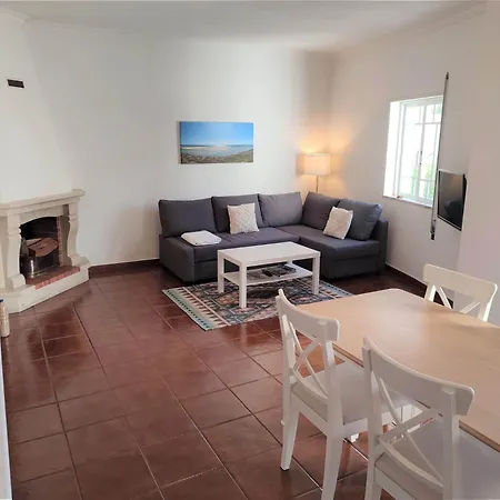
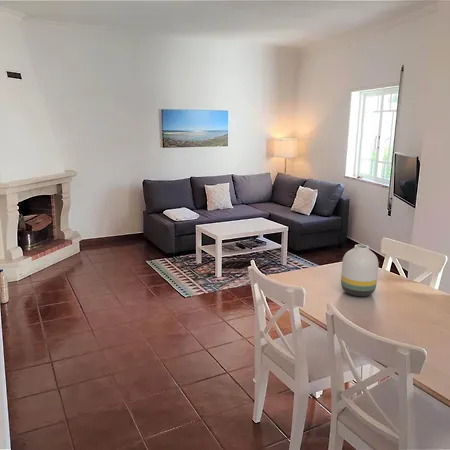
+ vase [340,243,379,297]
